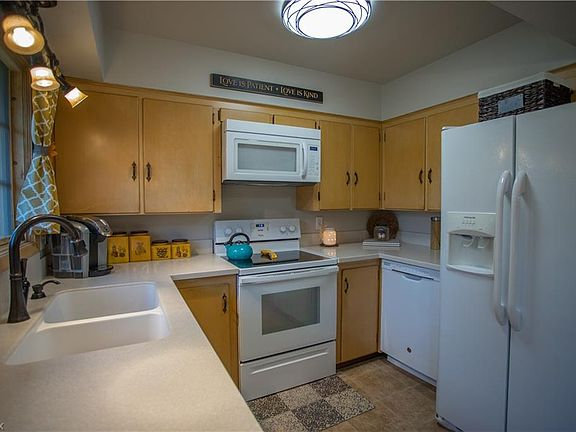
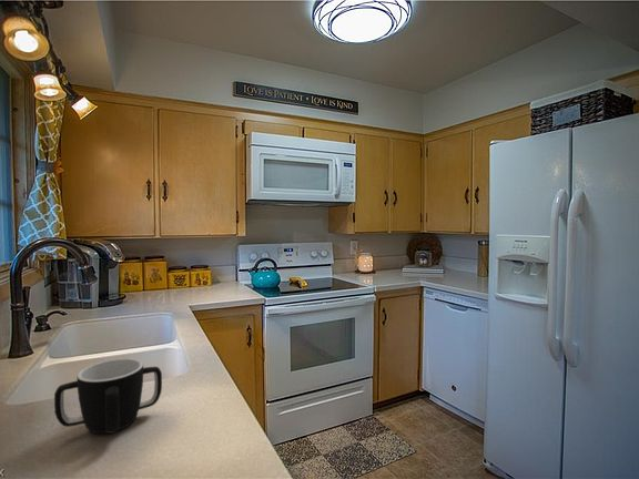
+ mug [53,357,163,435]
